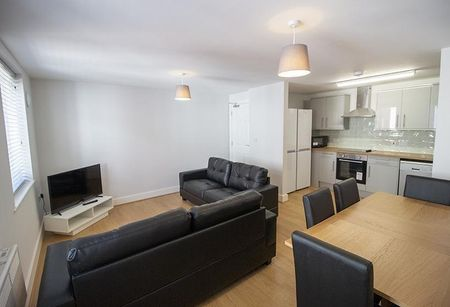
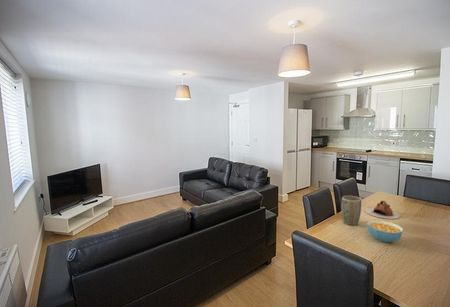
+ cereal bowl [366,219,404,243]
+ teapot [364,200,401,220]
+ plant pot [340,195,362,226]
